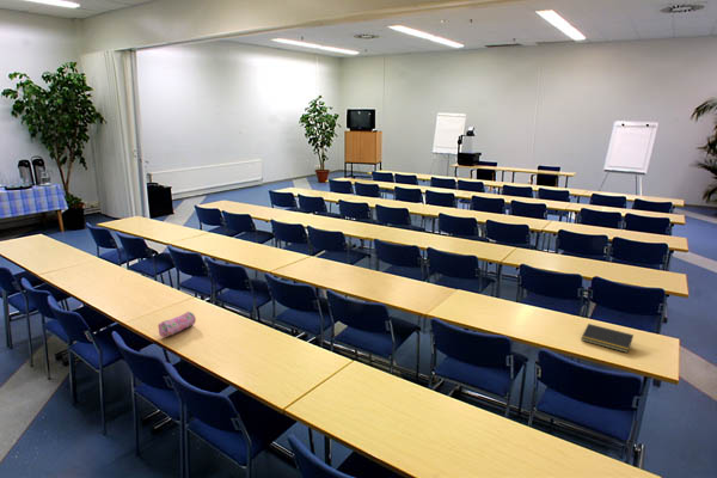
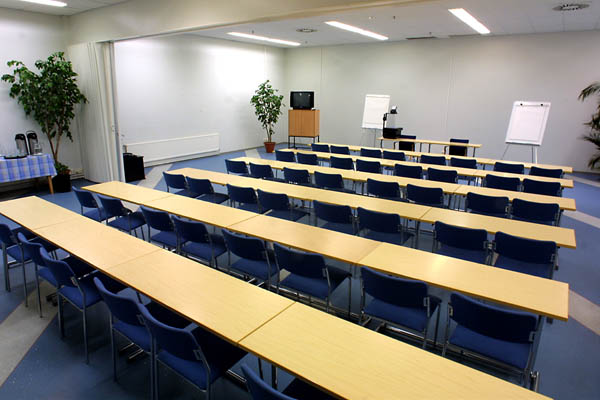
- notepad [580,323,635,354]
- pencil case [157,311,197,338]
